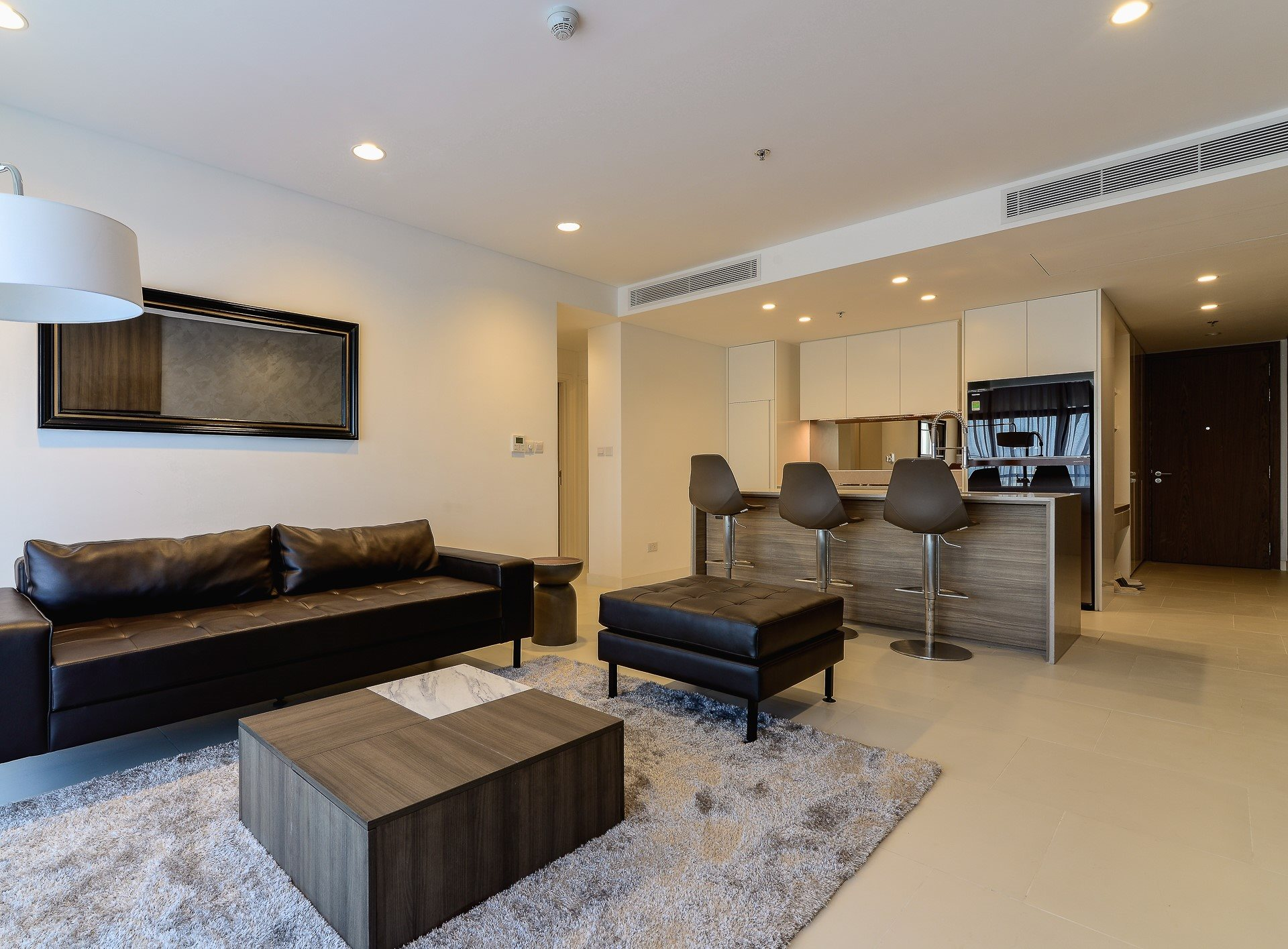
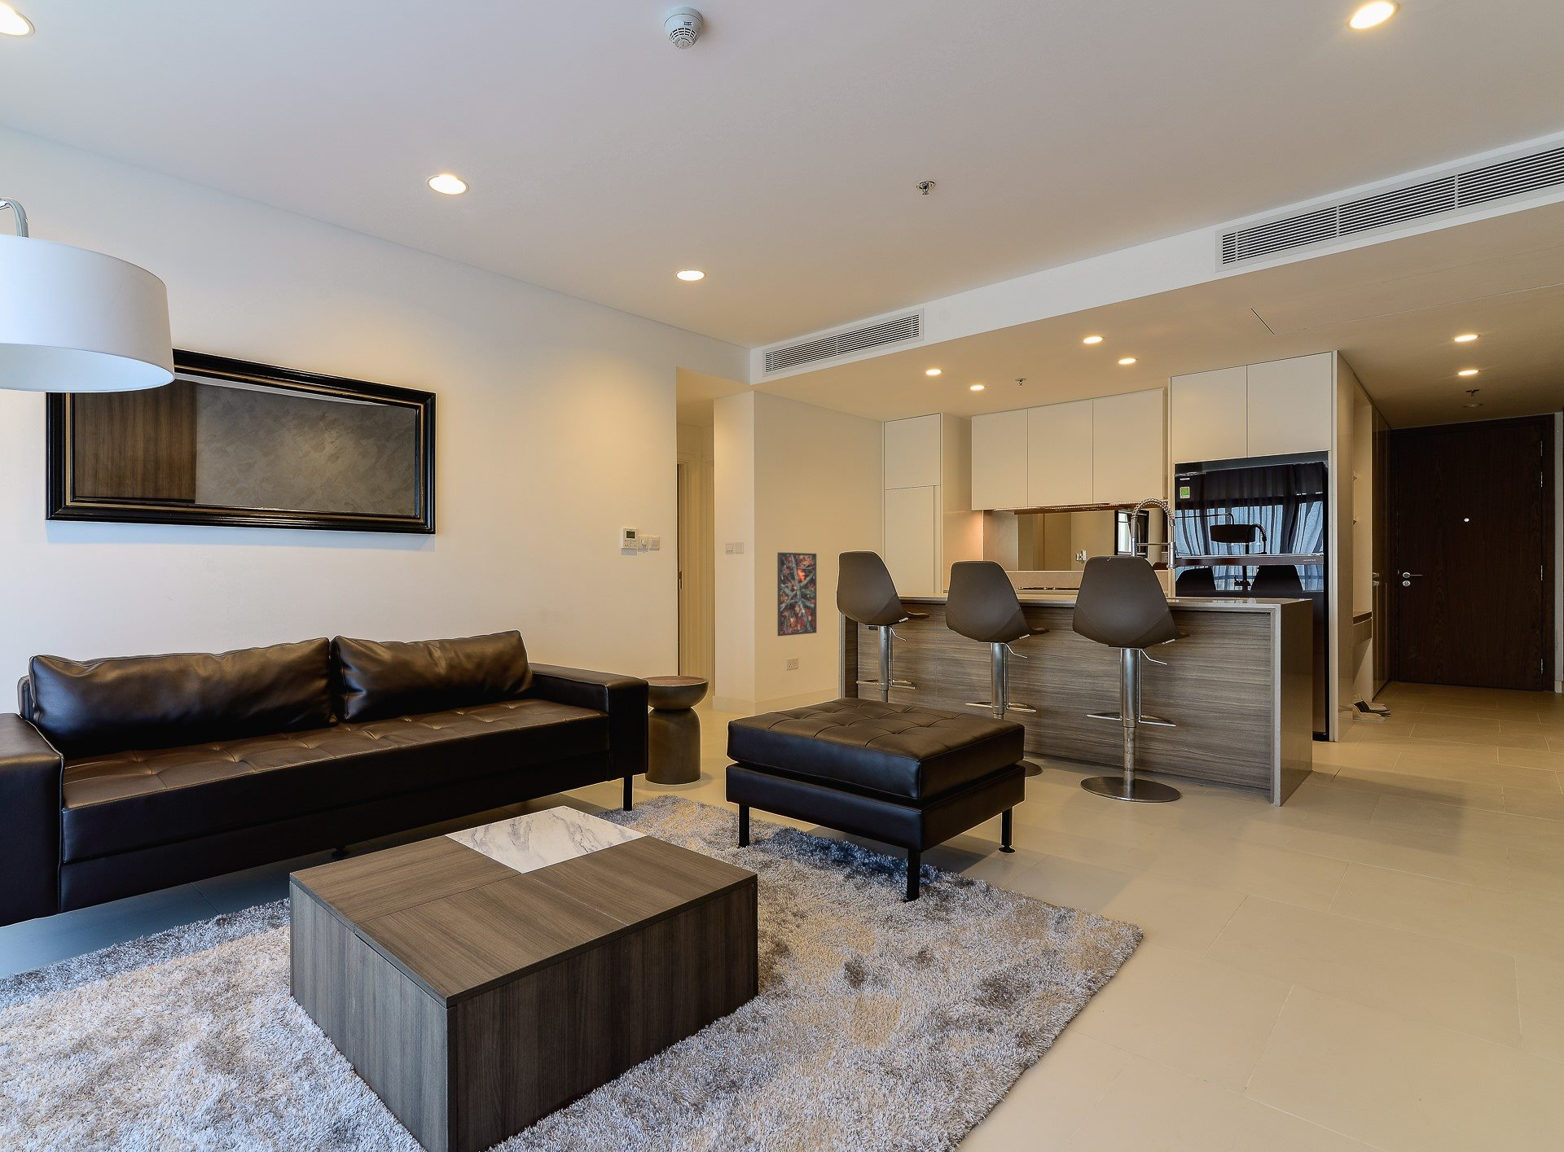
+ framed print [776,552,817,636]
